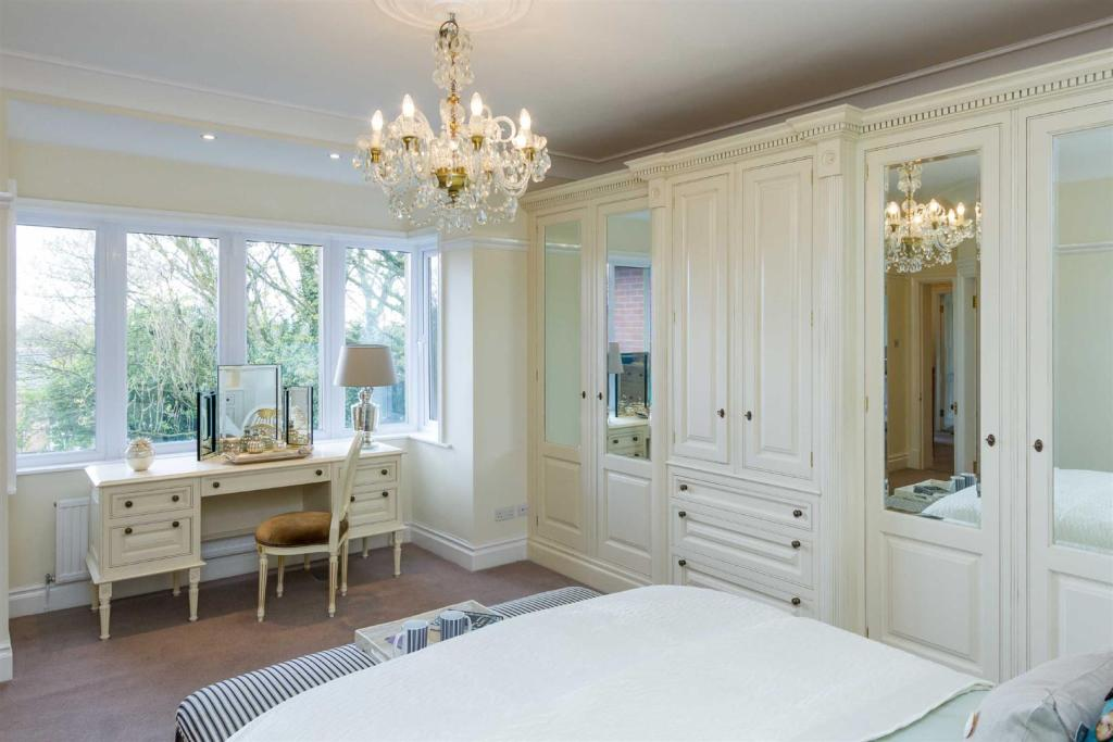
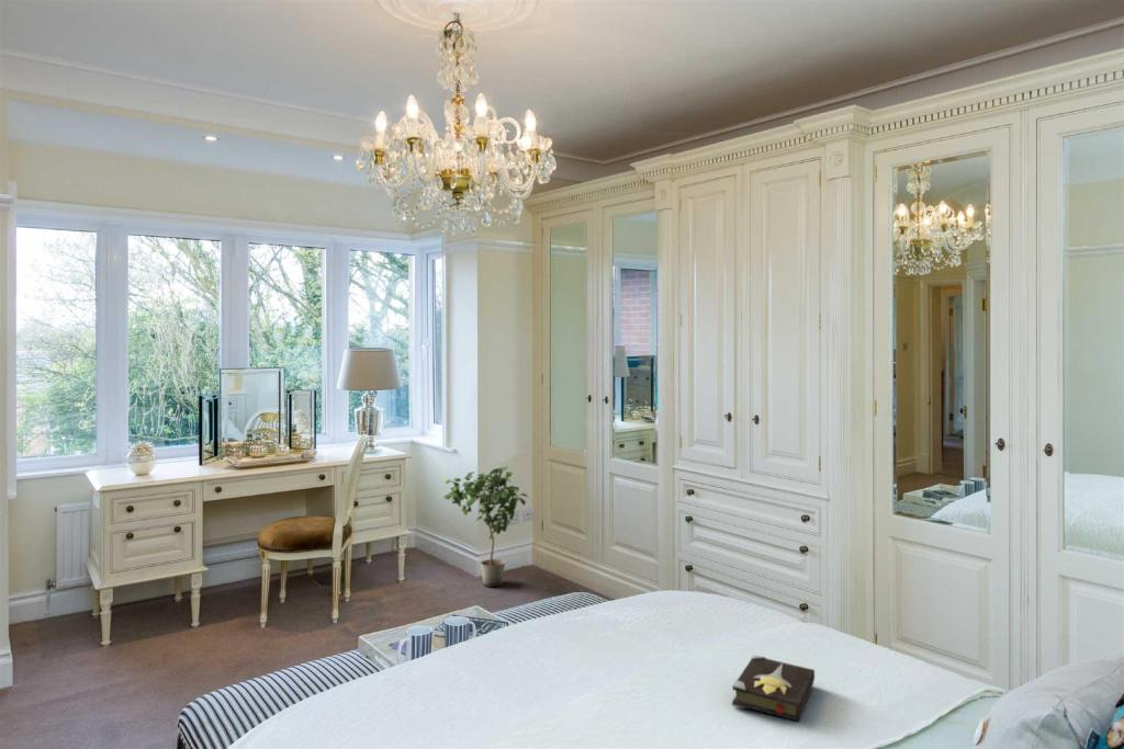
+ potted plant [442,465,529,588]
+ hardback book [731,654,816,723]
